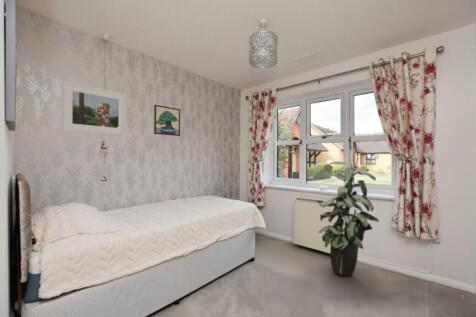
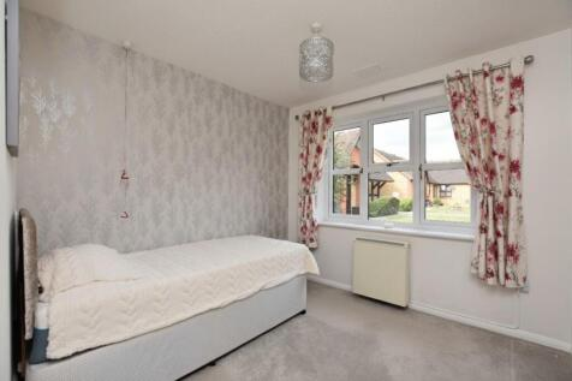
- indoor plant [315,160,380,277]
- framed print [153,104,181,137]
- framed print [61,80,127,137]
